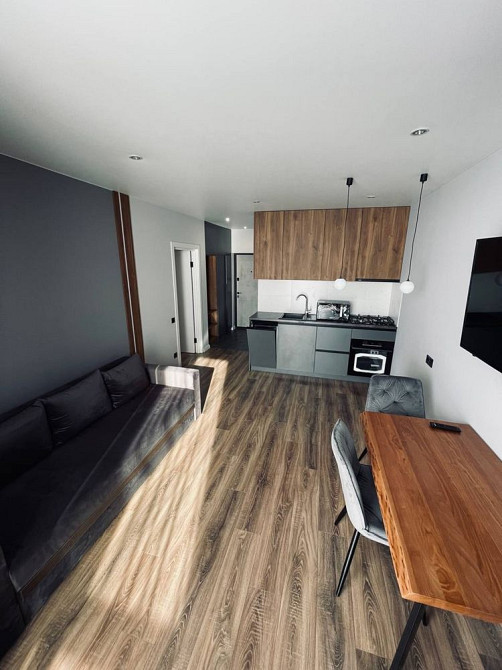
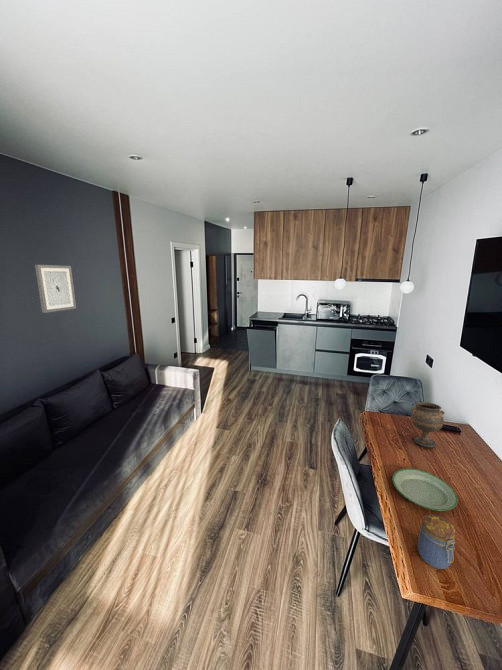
+ wall art [34,264,77,314]
+ plate [391,467,459,512]
+ goblet [410,401,446,449]
+ jar [416,513,456,570]
